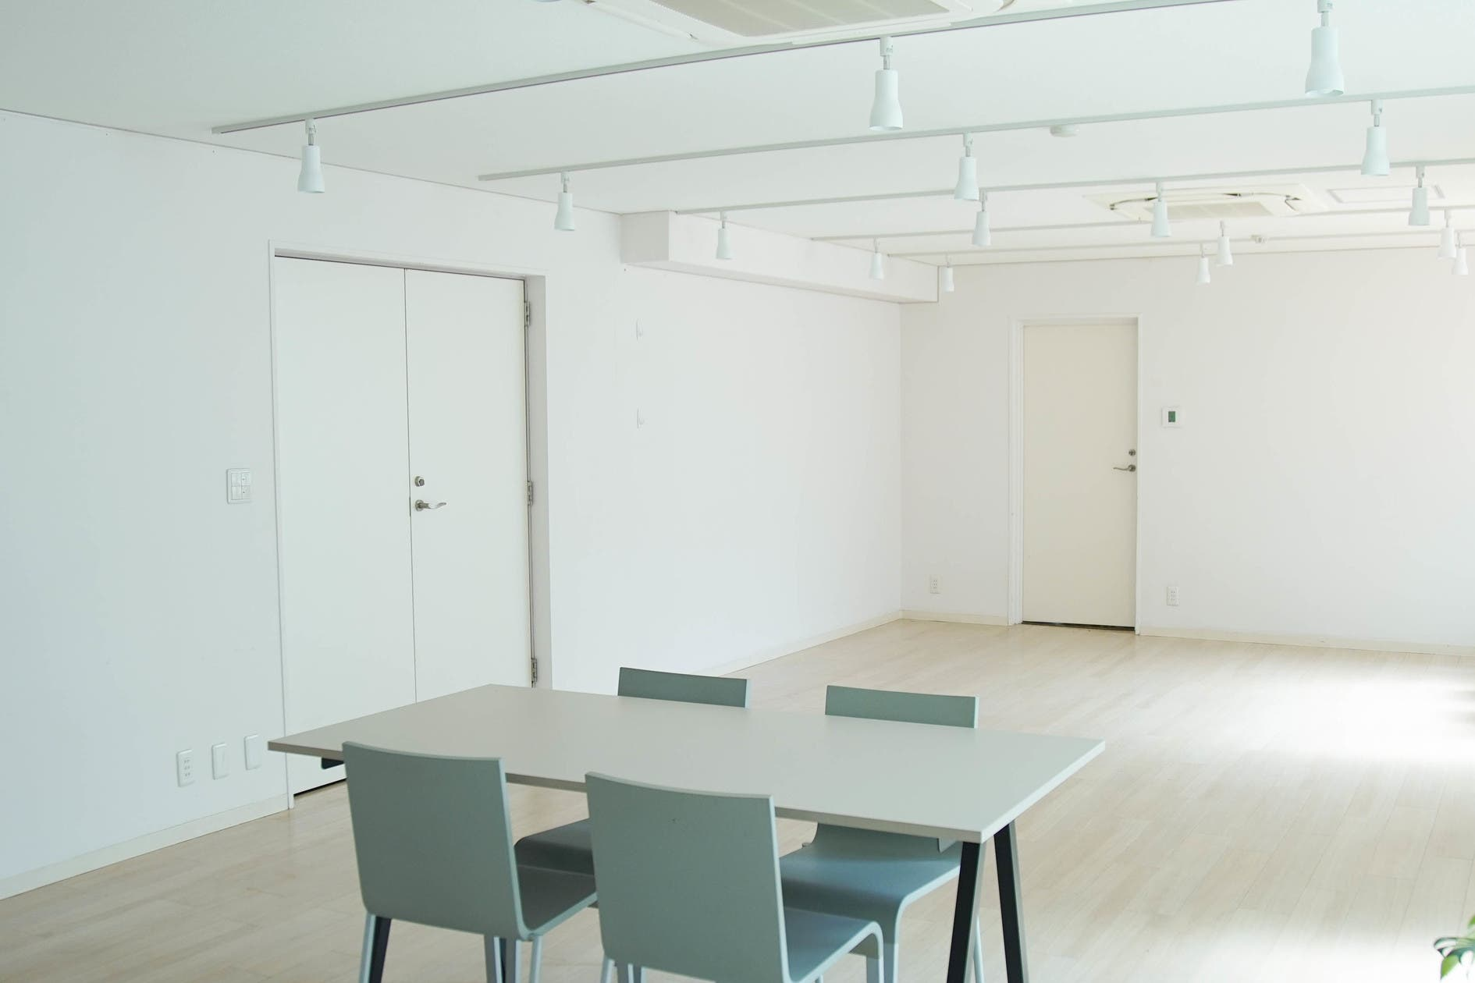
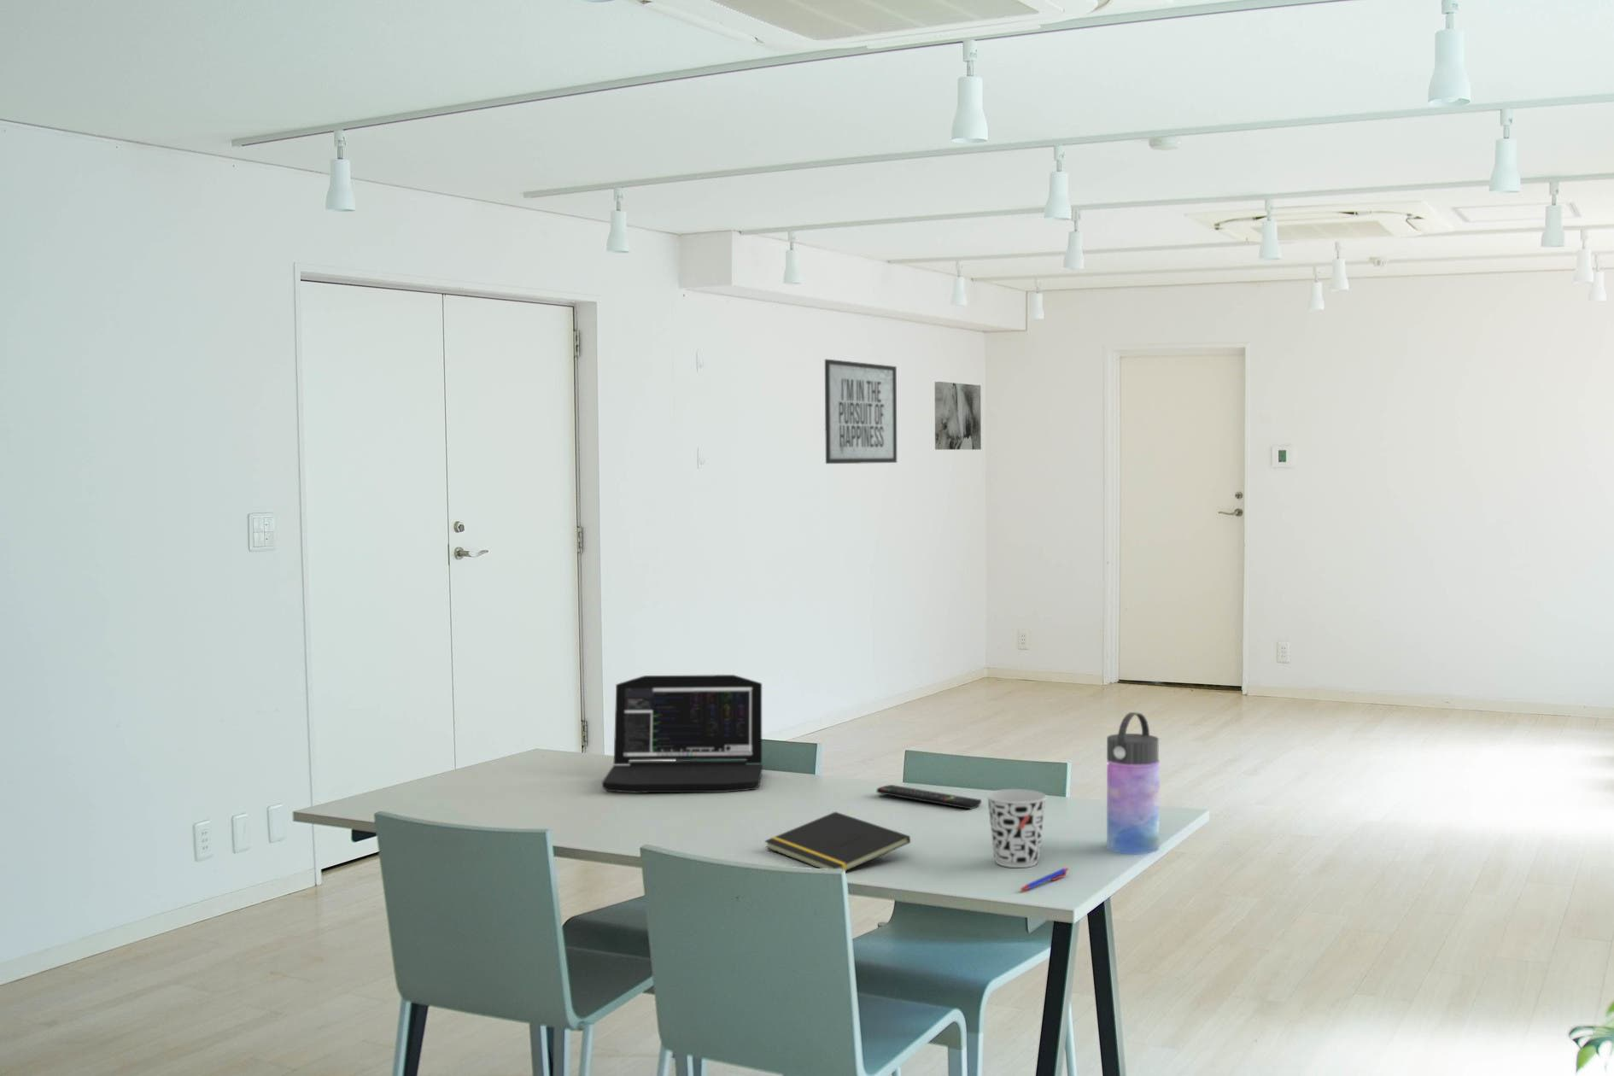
+ notepad [764,812,911,872]
+ remote control [877,784,982,811]
+ cup [986,788,1048,868]
+ wall art [934,381,982,450]
+ laptop [602,674,764,794]
+ mirror [824,359,897,465]
+ pen [1018,867,1069,891]
+ water bottle [1106,711,1160,855]
